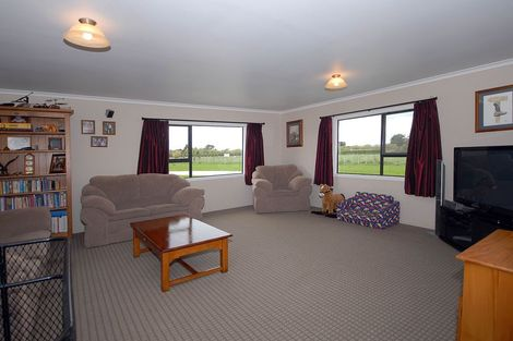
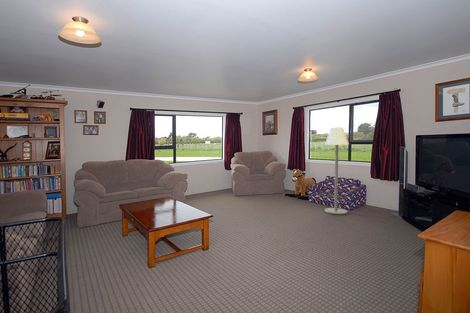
+ floor lamp [324,126,350,215]
